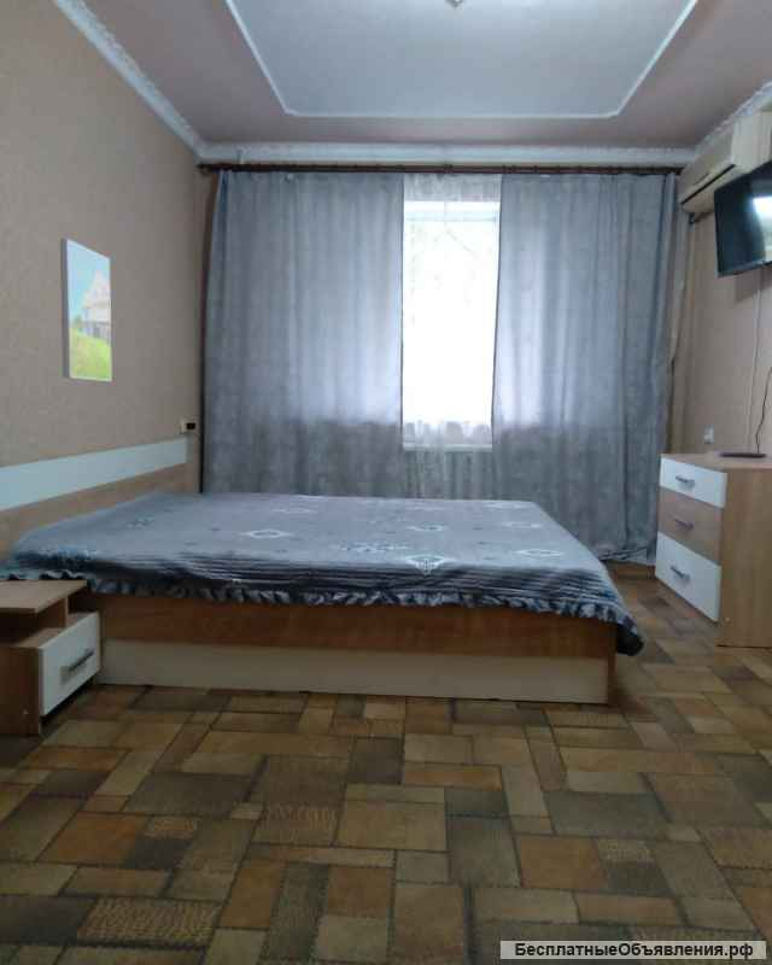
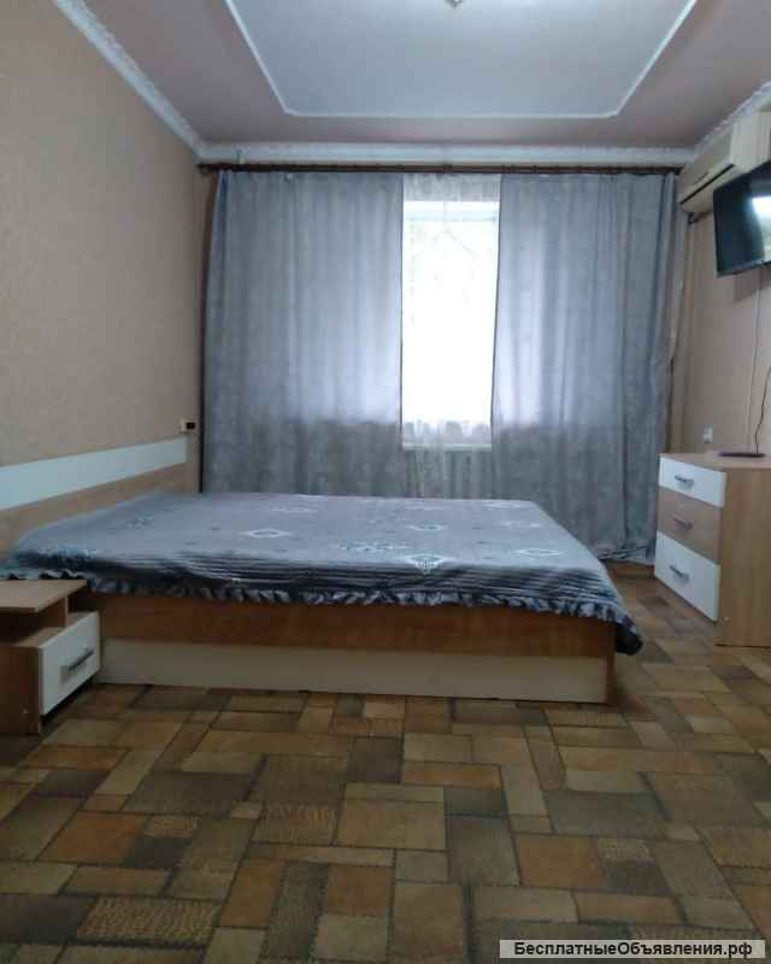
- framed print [59,238,112,382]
